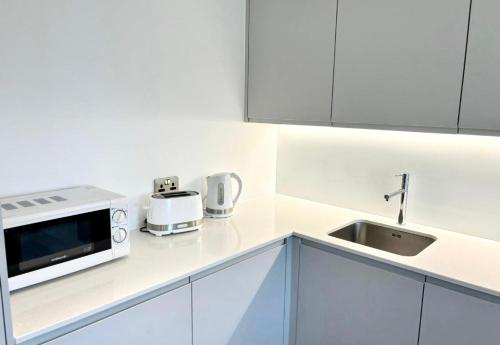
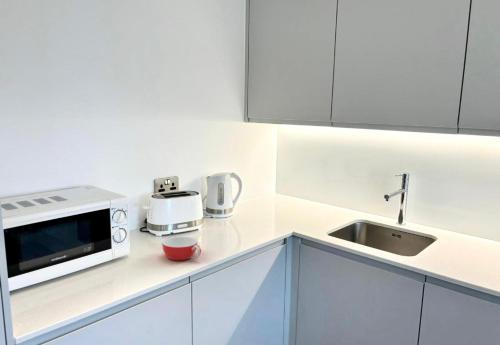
+ bowl [161,236,202,261]
